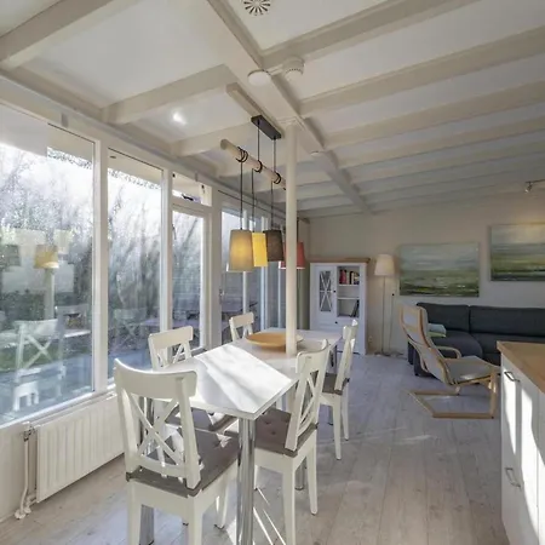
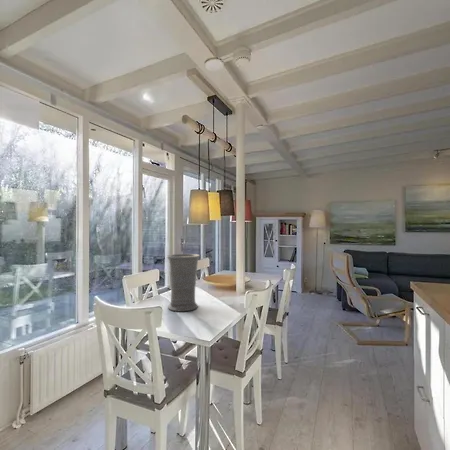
+ vase [165,253,201,312]
